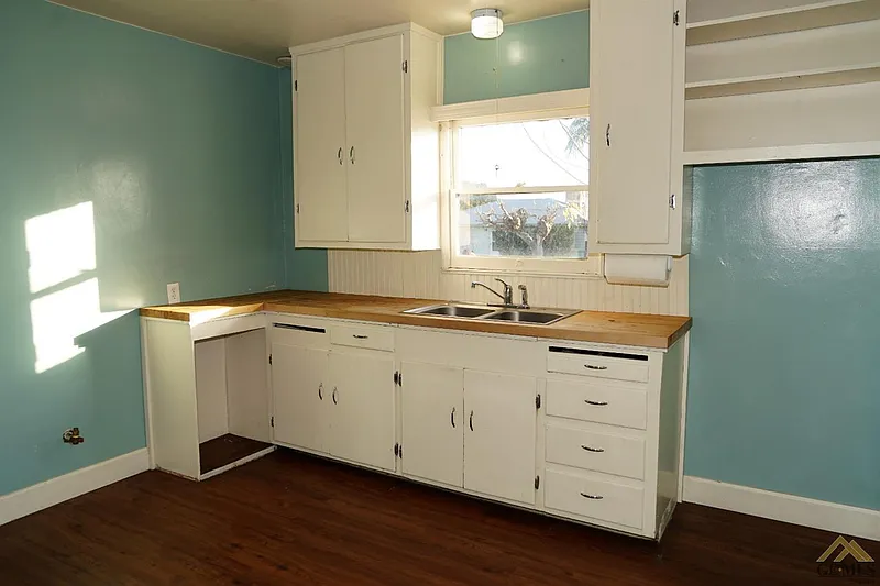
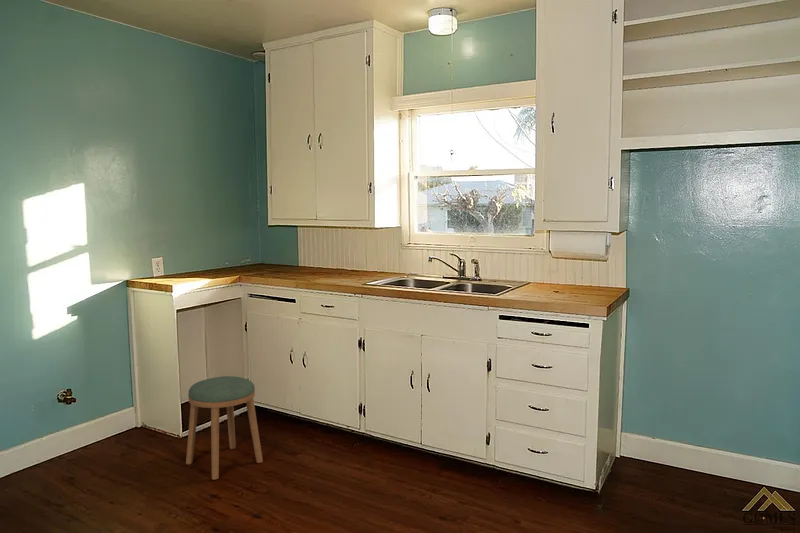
+ stool [185,375,264,480]
